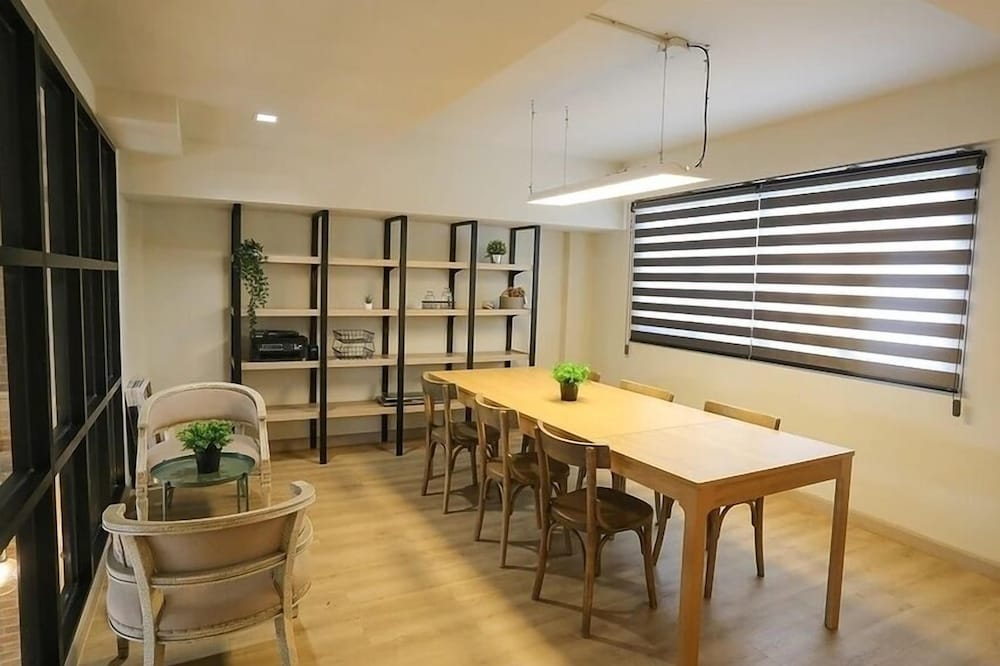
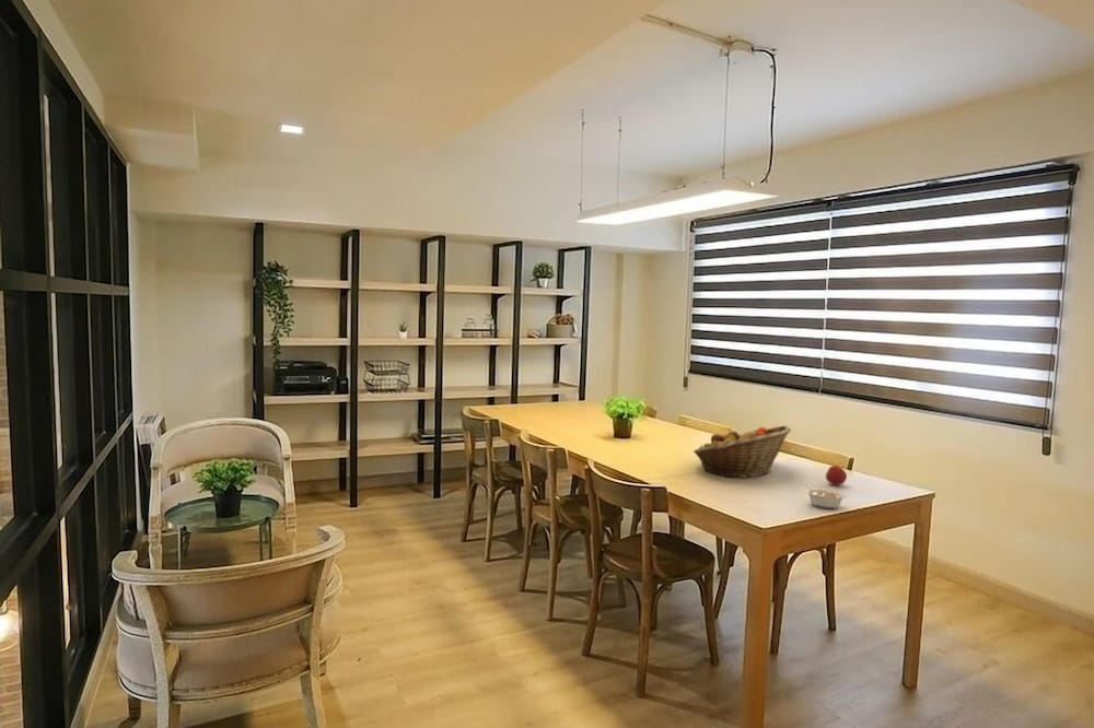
+ fruit basket [693,424,792,479]
+ apple [824,465,848,486]
+ legume [804,483,847,509]
